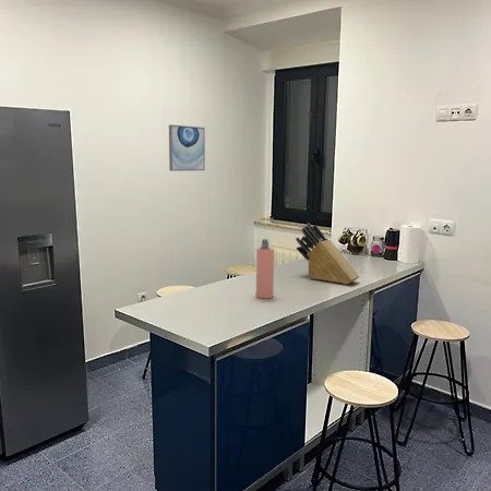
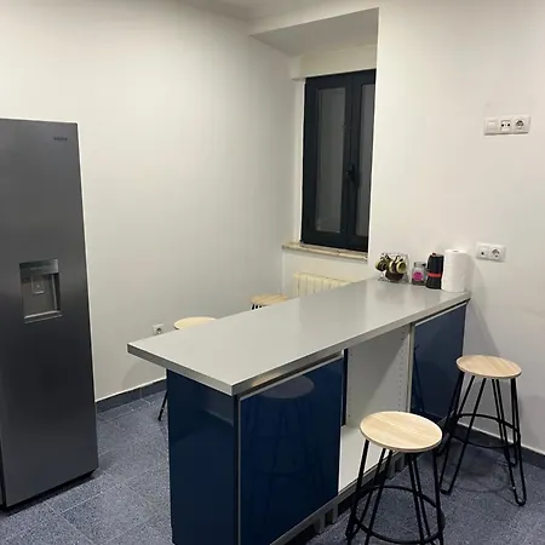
- wall art [168,123,206,172]
- knife block [295,223,360,285]
- spray bottle [255,238,275,299]
